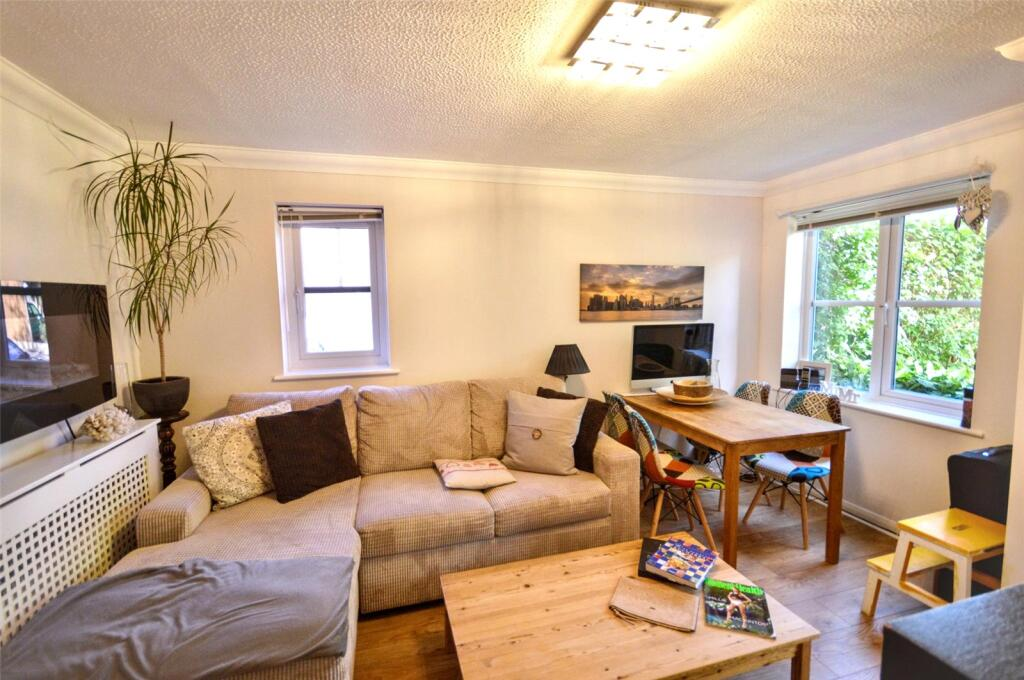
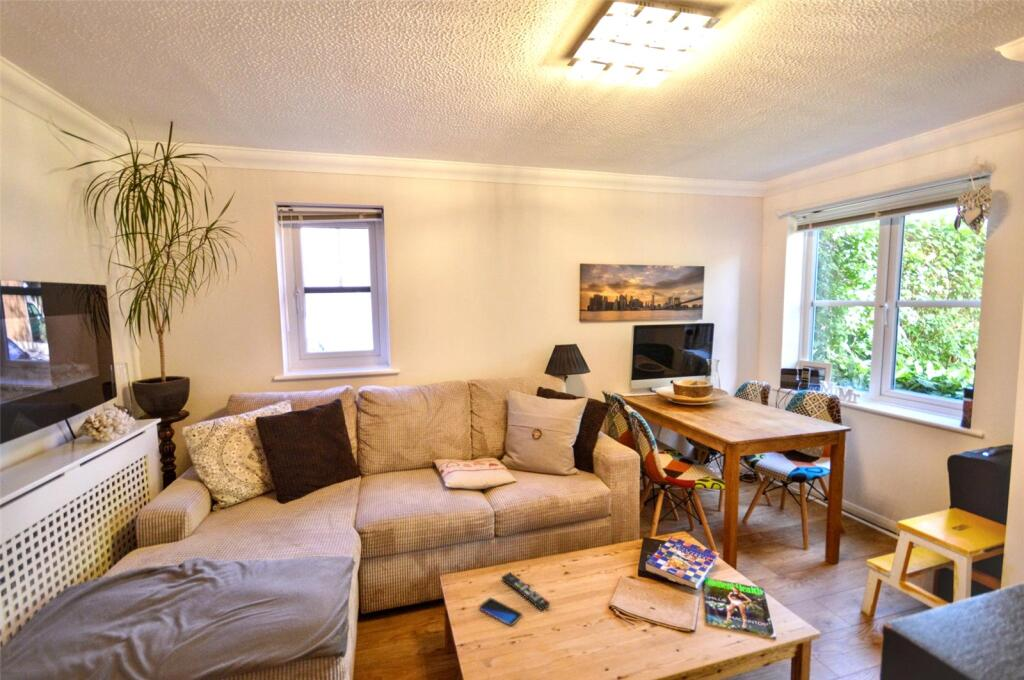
+ remote control [501,572,551,611]
+ smartphone [478,597,524,627]
